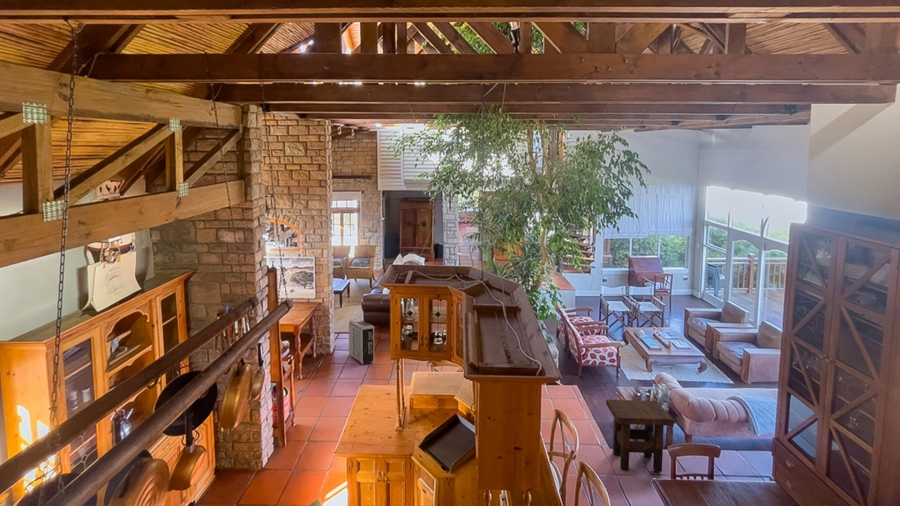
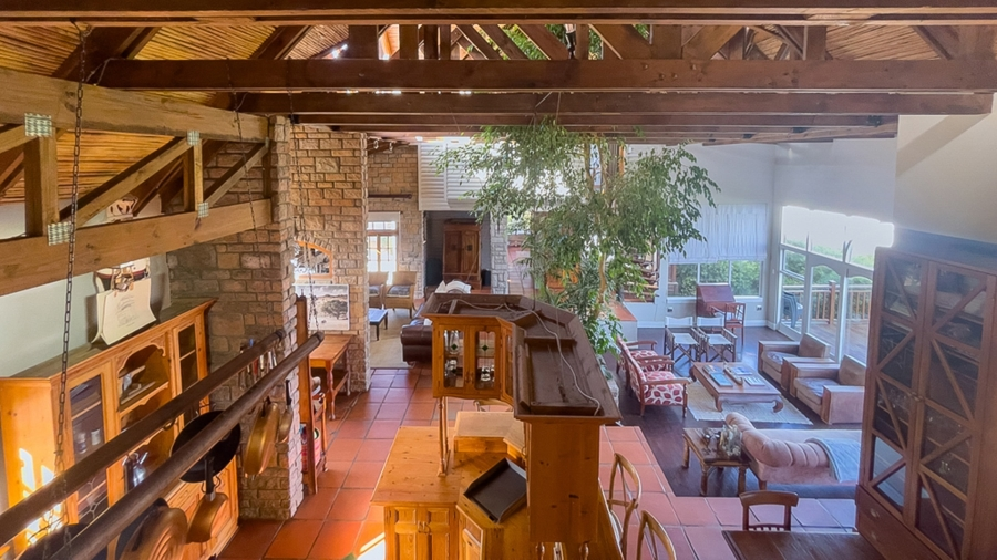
- air purifier [348,318,375,365]
- side table [605,399,675,473]
